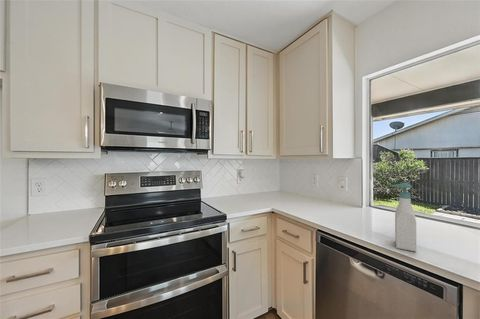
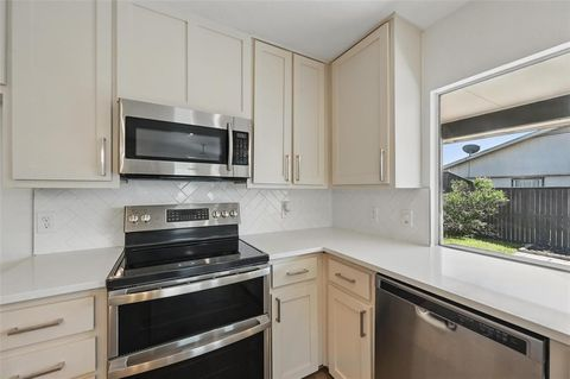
- soap bottle [390,182,417,253]
